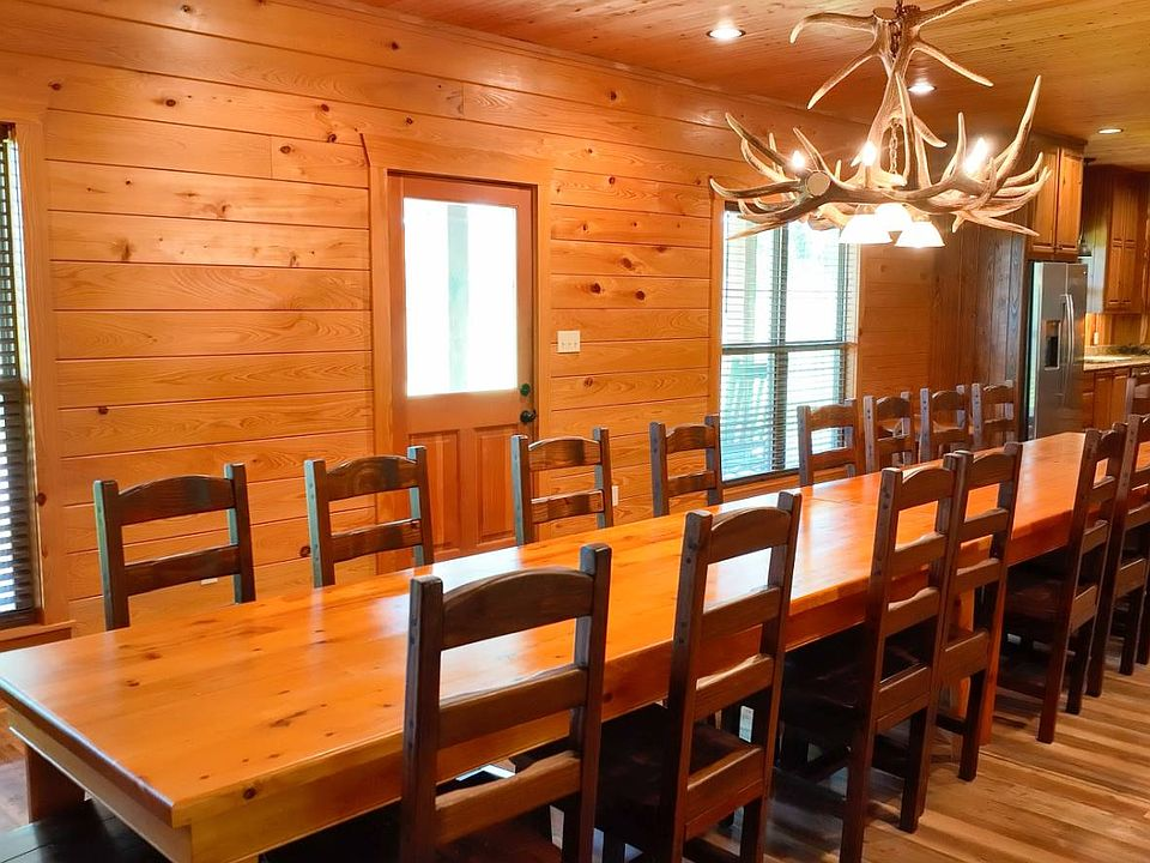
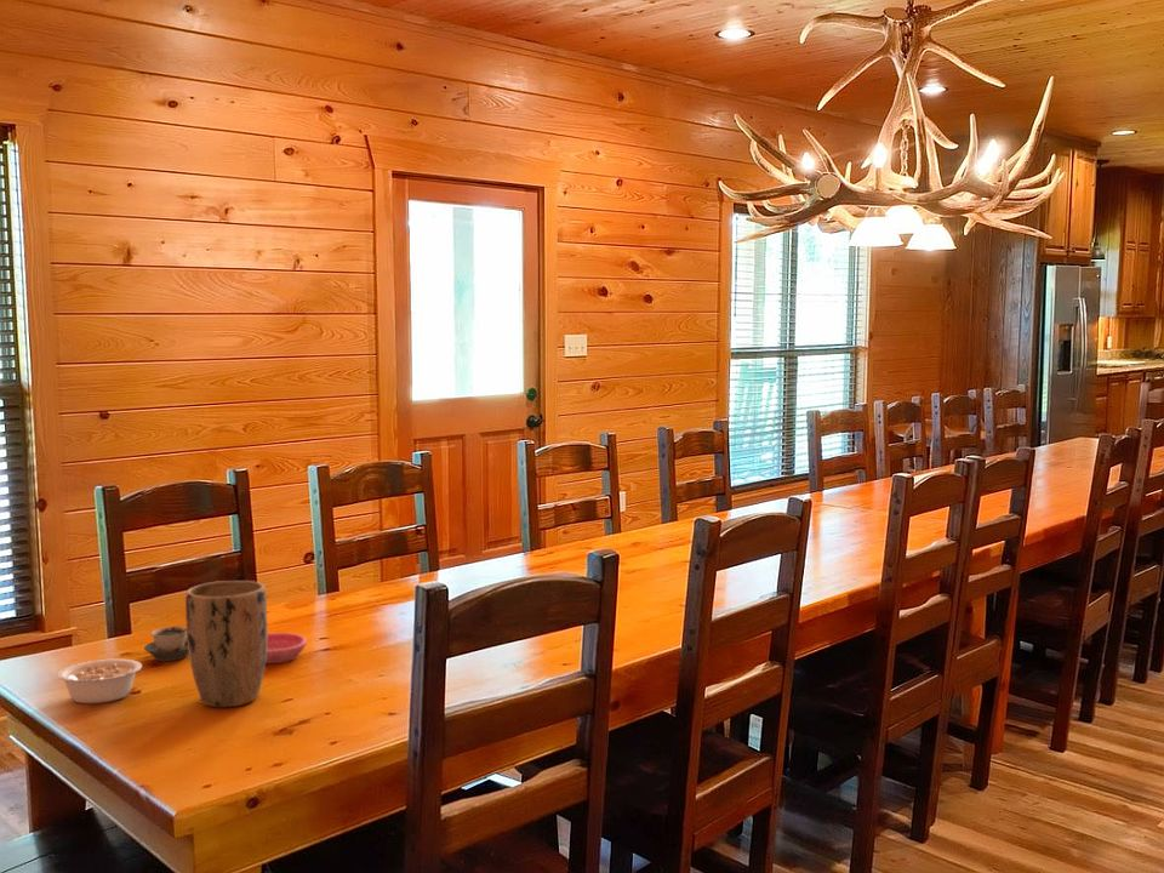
+ cup [143,626,189,662]
+ saucer [266,632,308,664]
+ plant pot [184,580,269,708]
+ legume [56,658,143,704]
